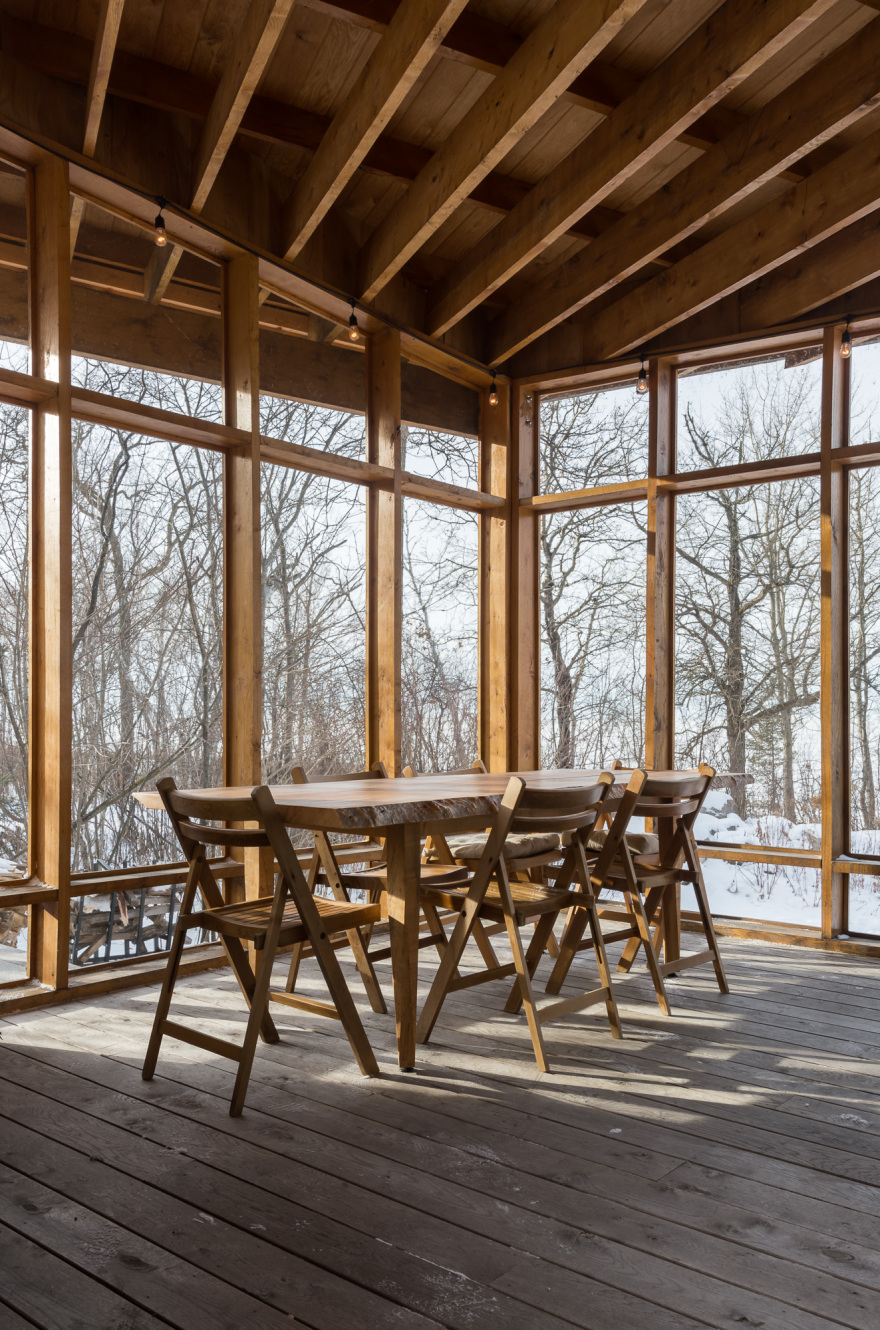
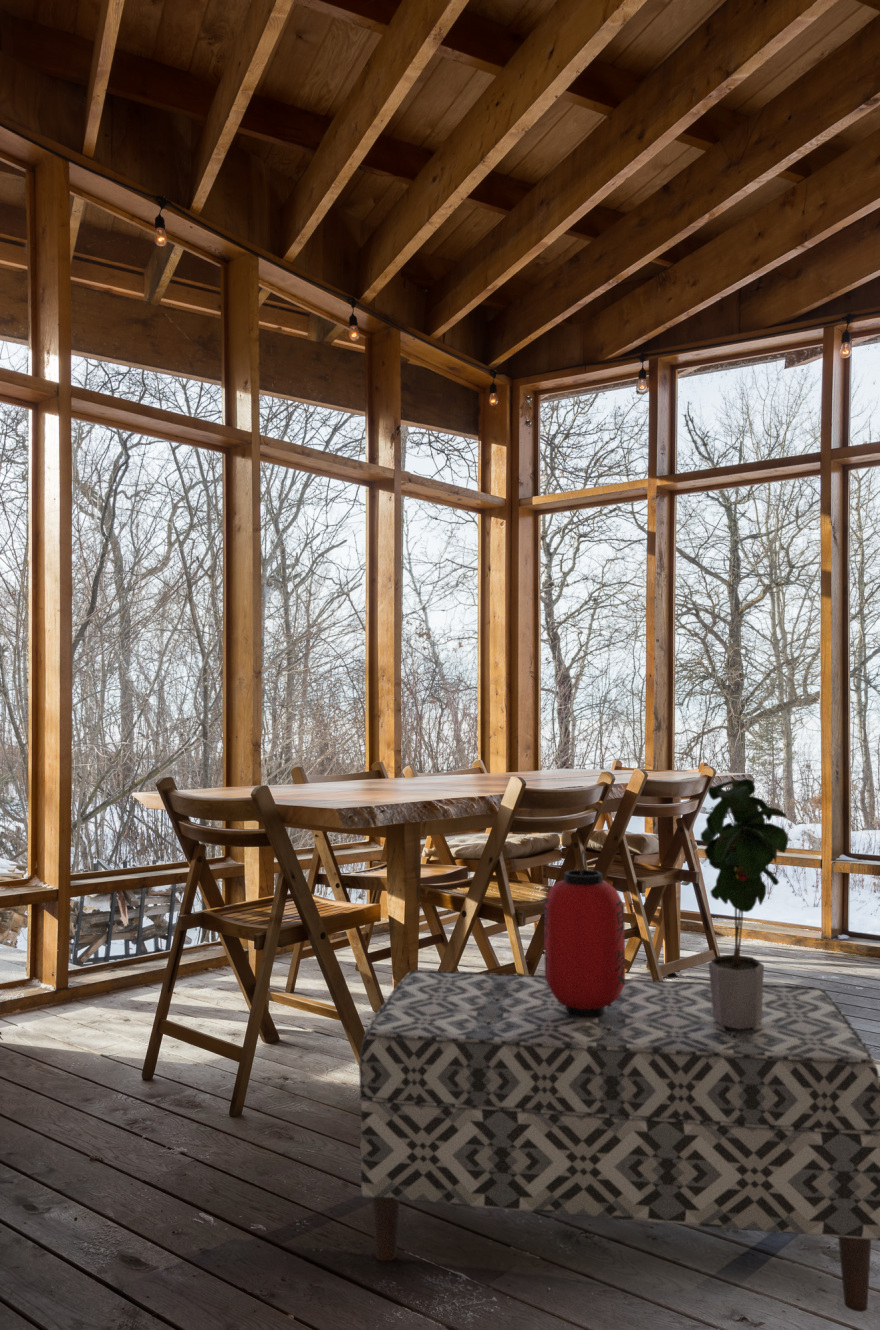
+ potted plant [700,778,790,1029]
+ bench [358,969,880,1313]
+ lantern [543,848,626,1017]
